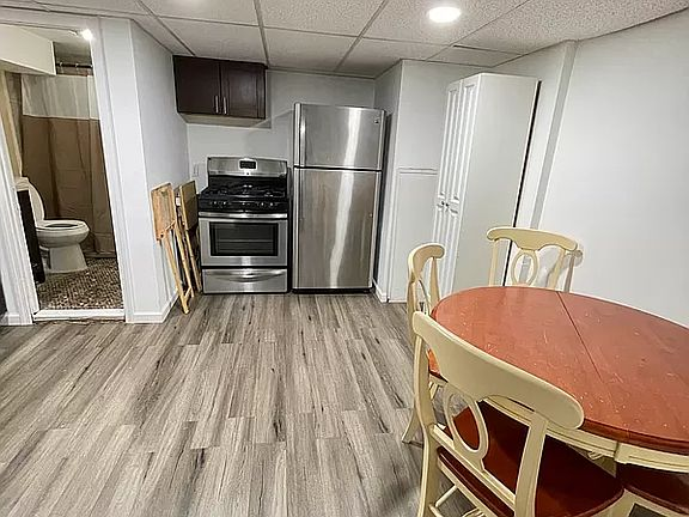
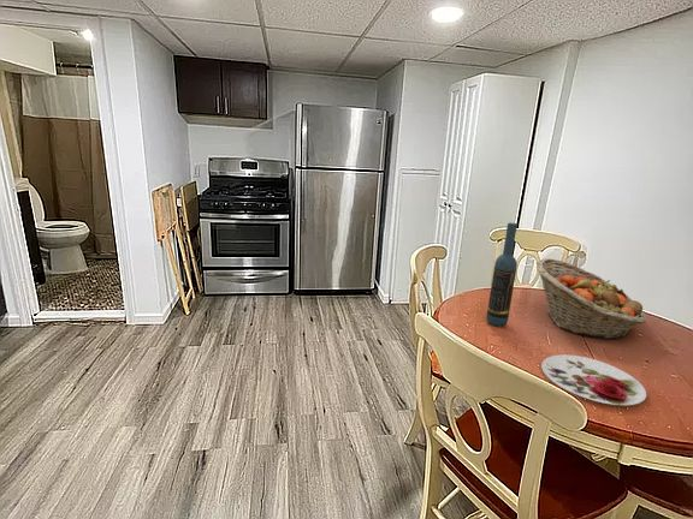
+ wine bottle [485,221,519,328]
+ plate [540,353,647,406]
+ fruit basket [535,257,647,340]
